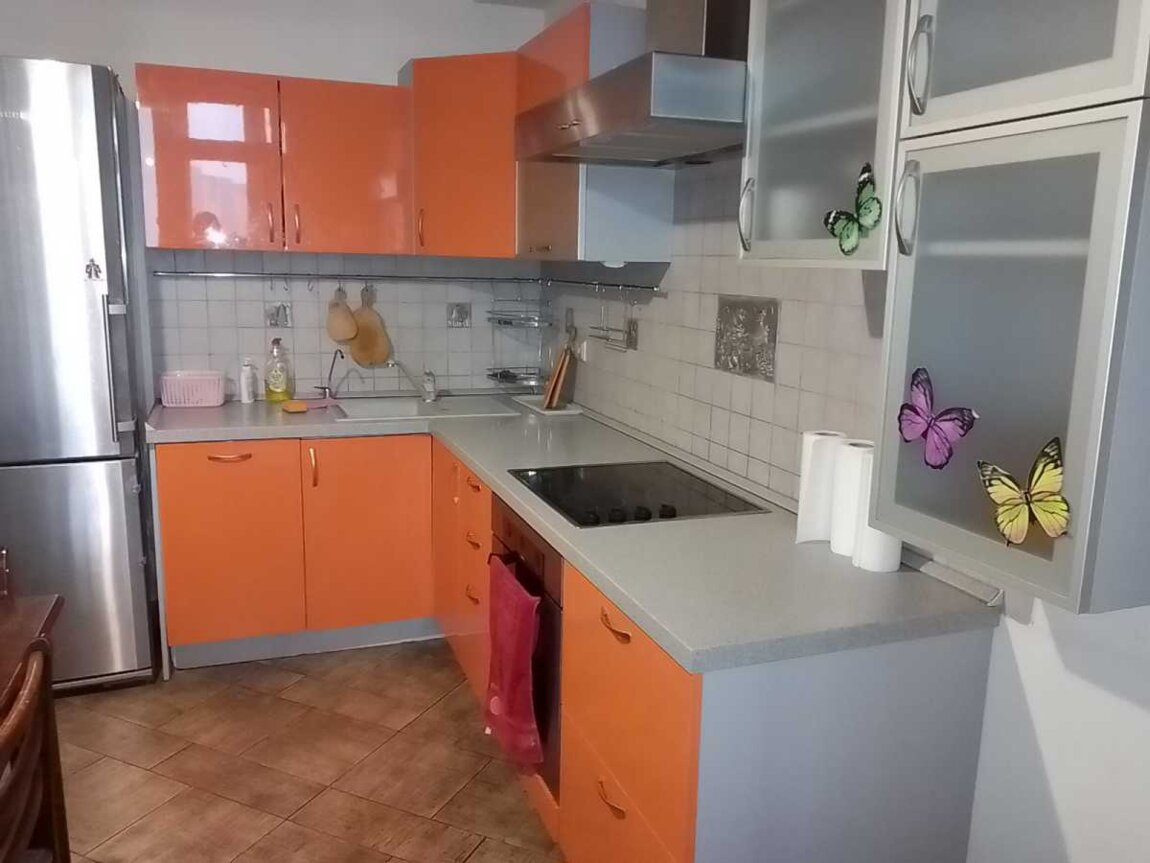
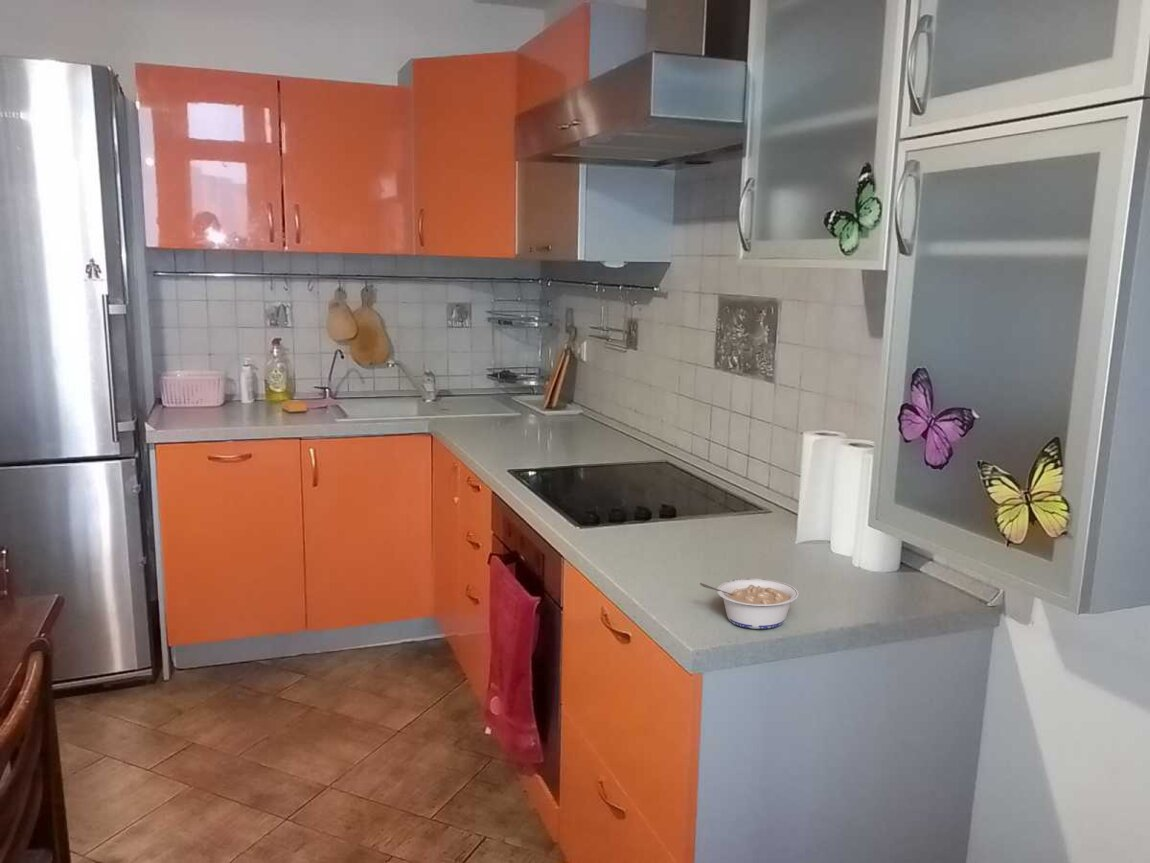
+ legume [699,578,800,630]
